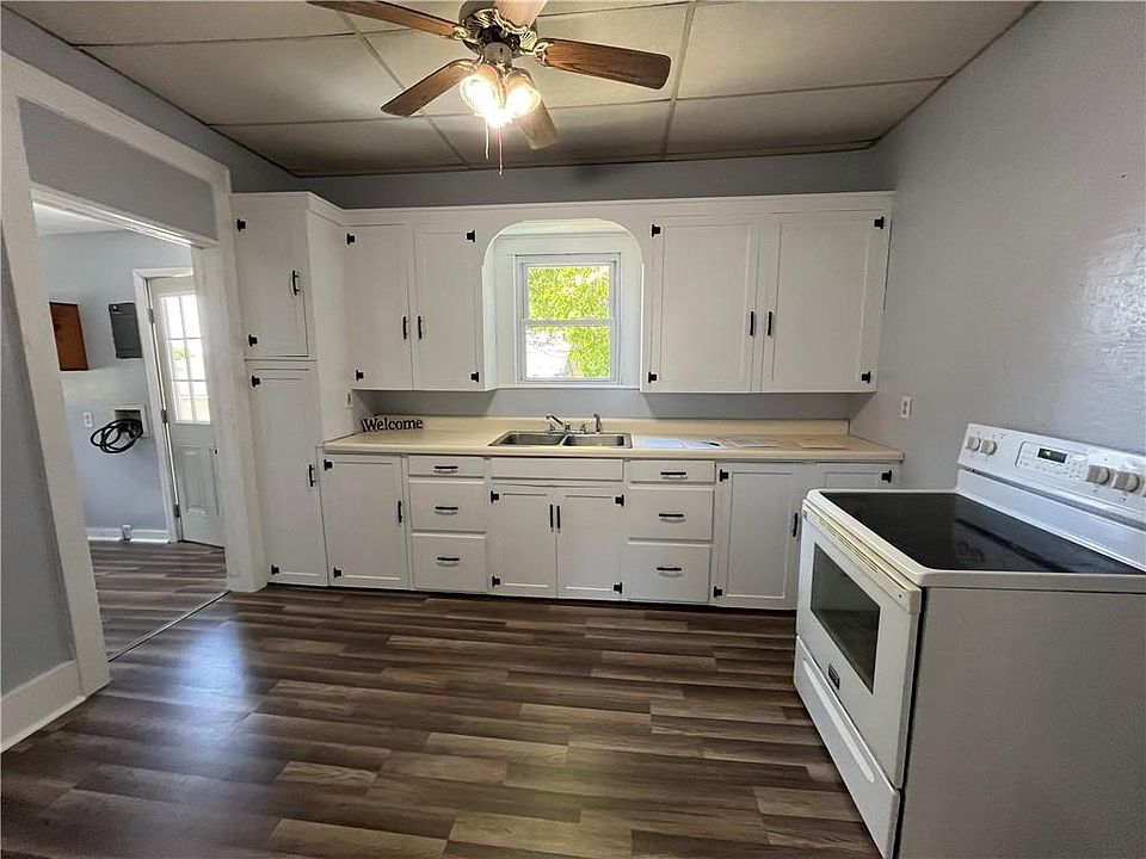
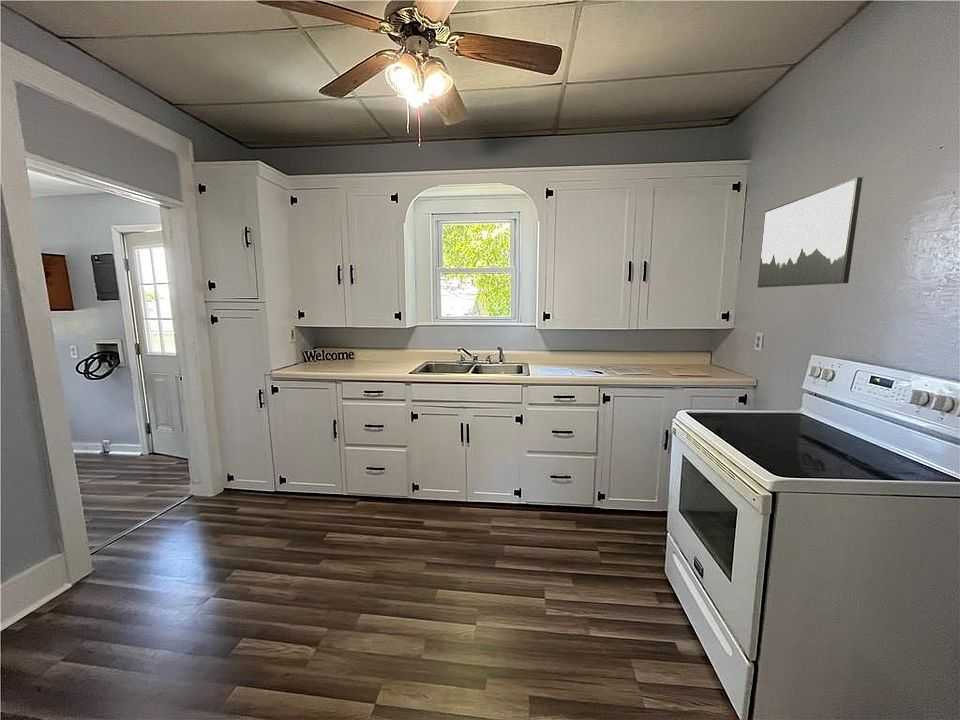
+ wall art [757,176,864,289]
